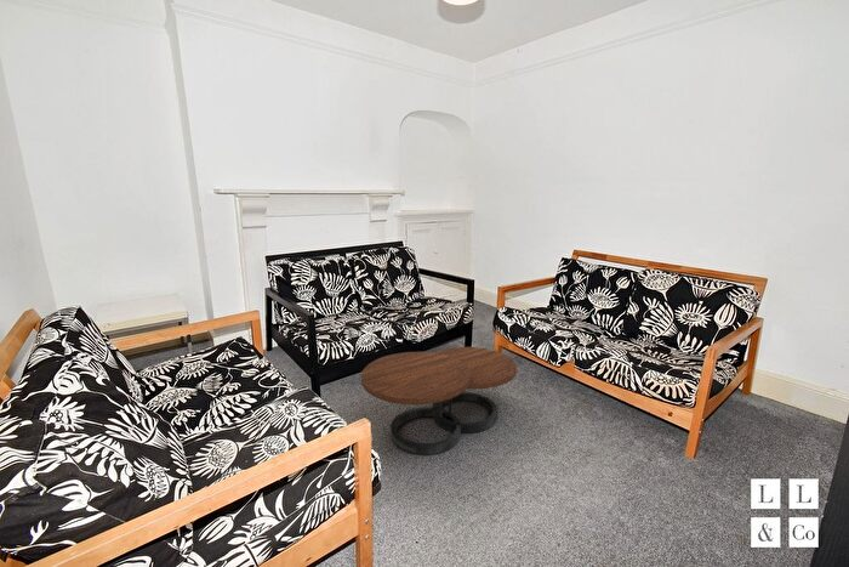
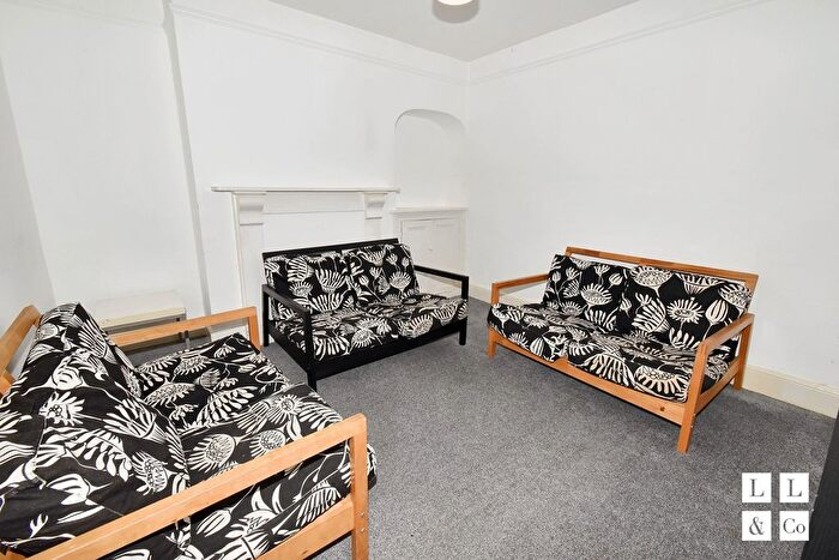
- coffee table [360,346,518,455]
